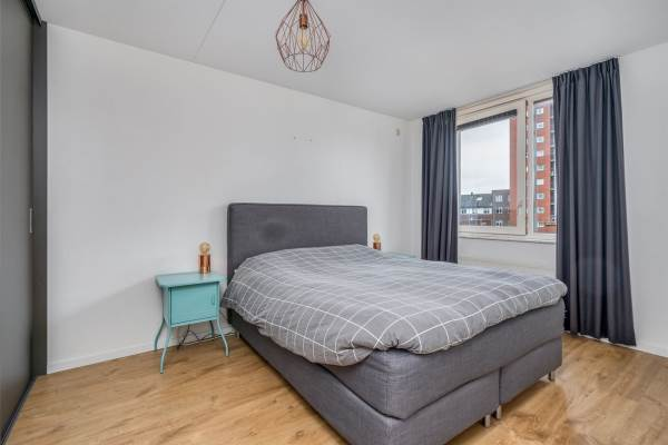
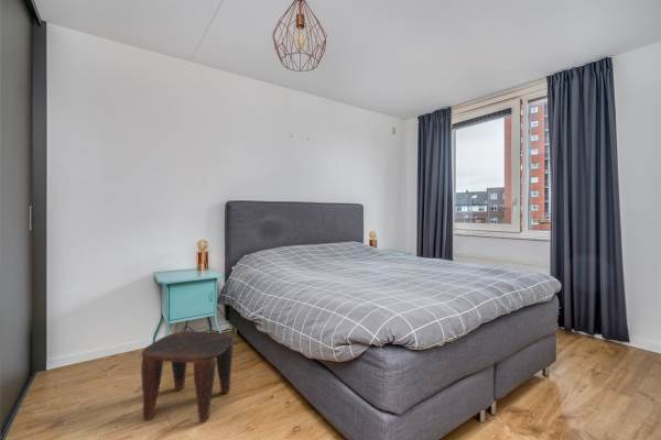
+ stool [140,330,235,422]
